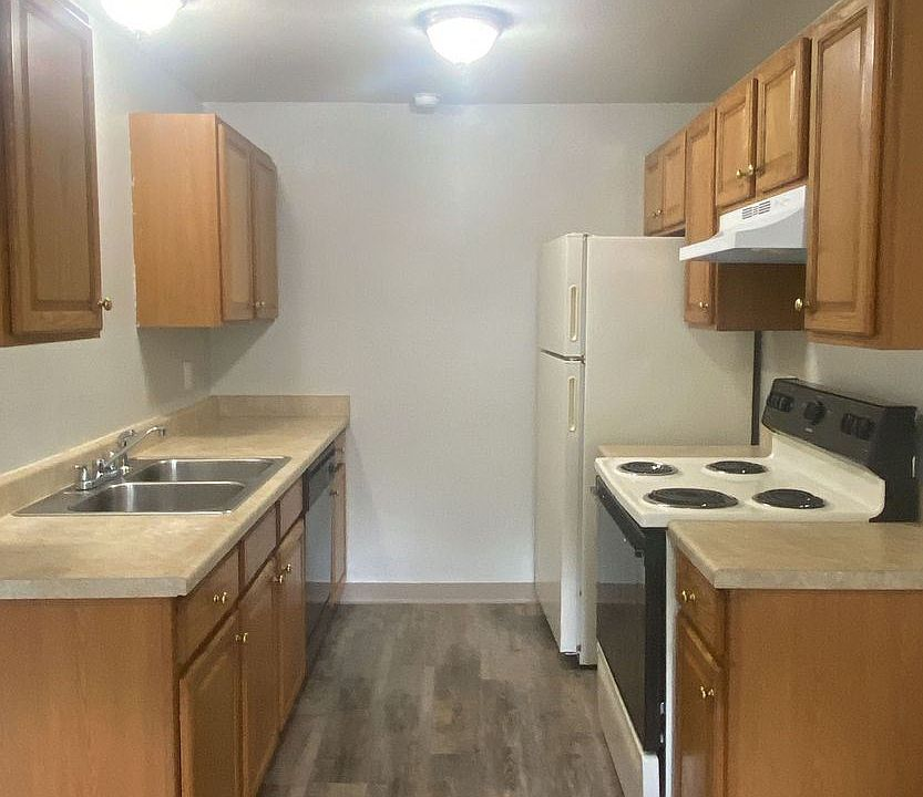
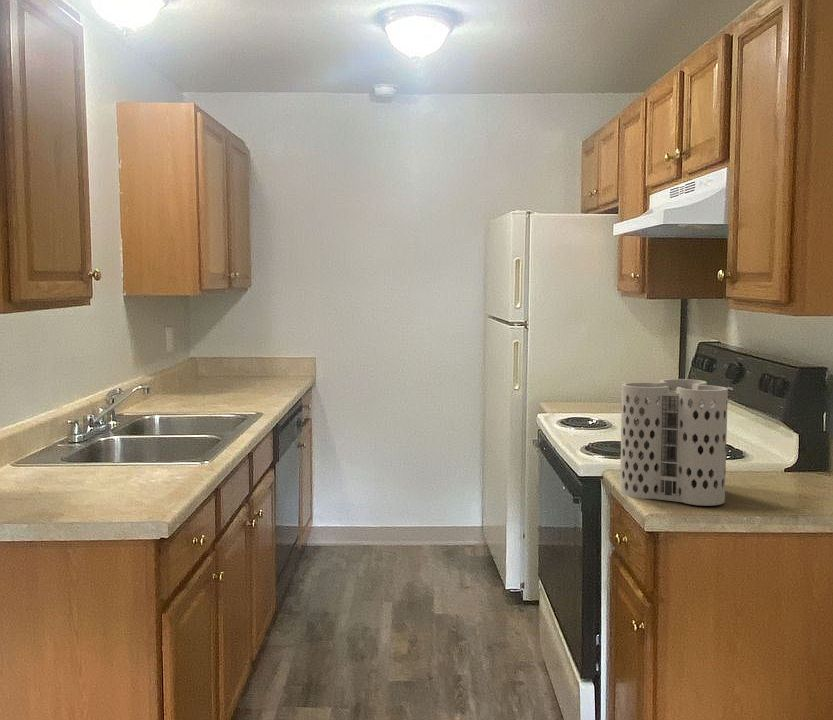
+ utensil holder [619,378,729,507]
